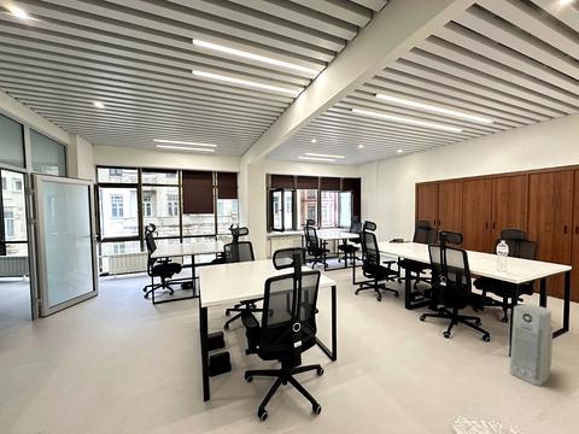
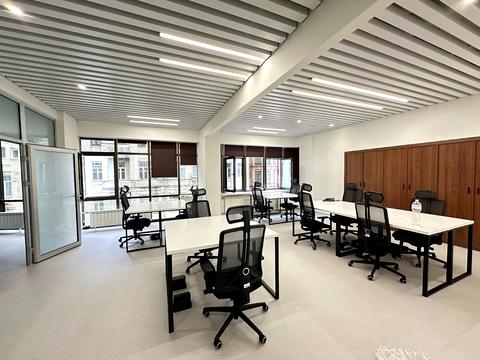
- air purifier [509,303,554,387]
